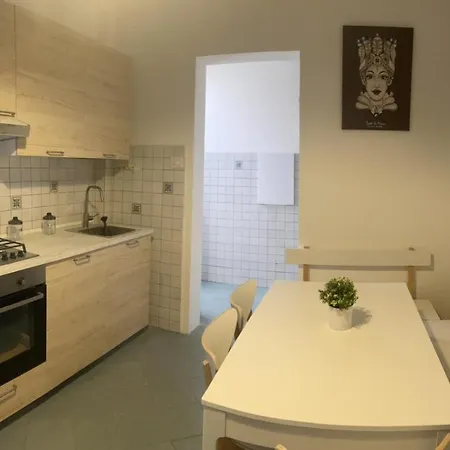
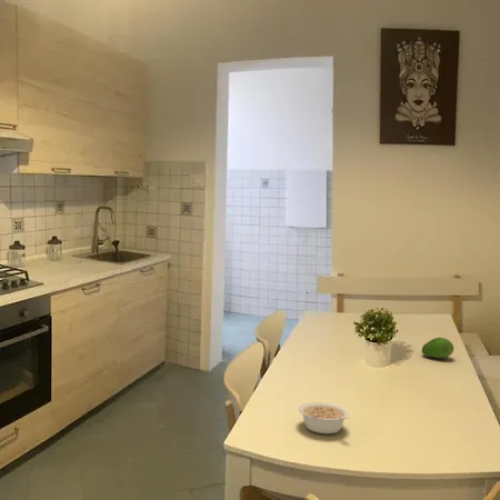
+ legume [298,401,351,434]
+ fruit [421,337,454,360]
